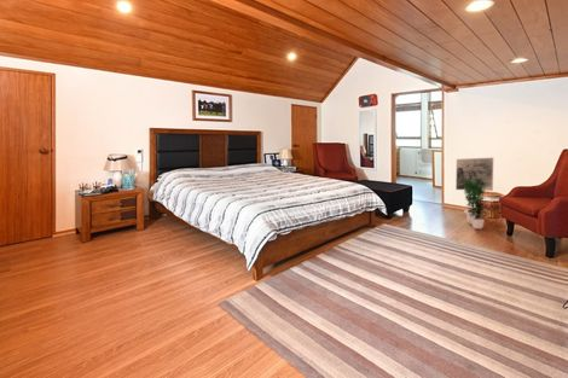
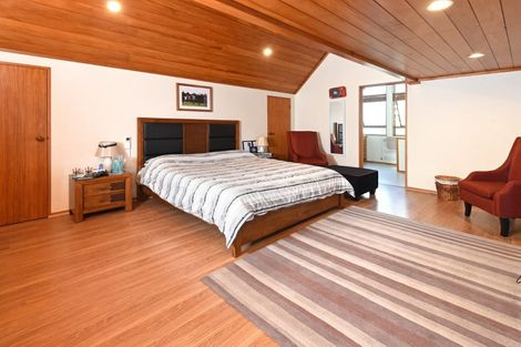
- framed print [454,157,494,192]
- potted plant [462,176,491,229]
